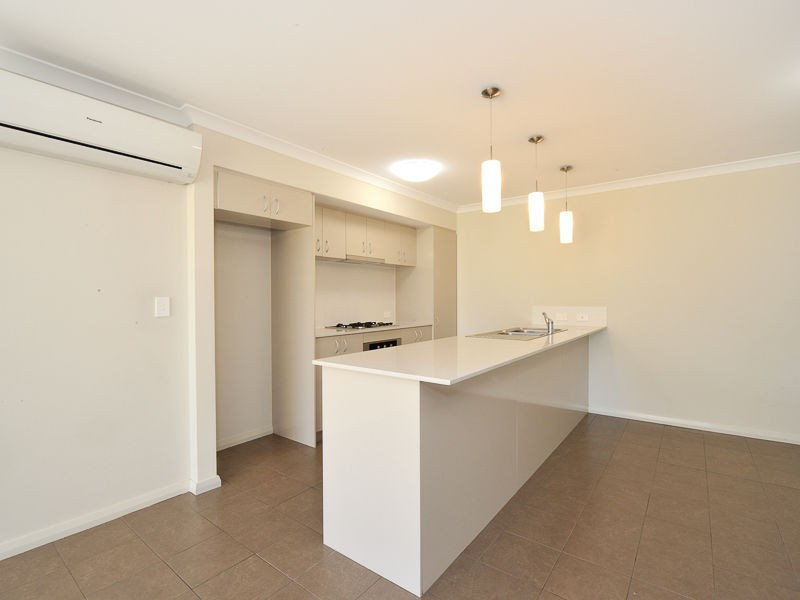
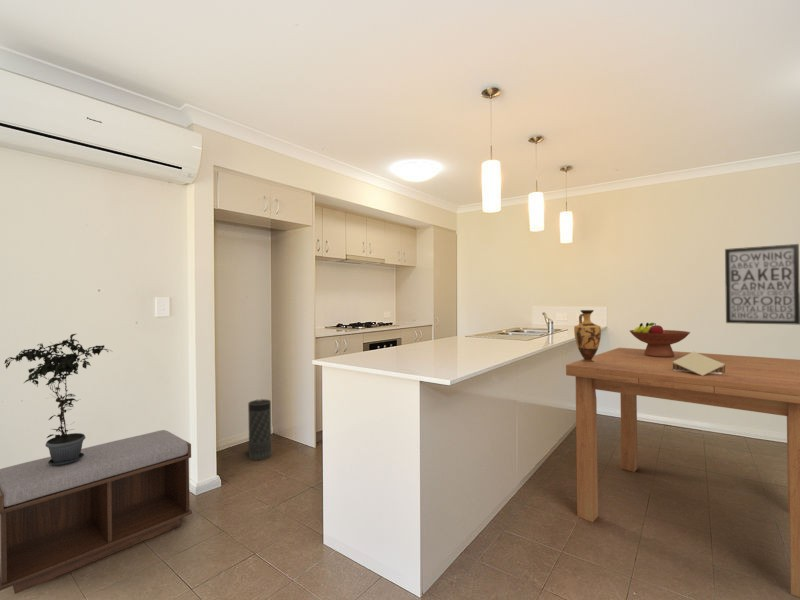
+ potted plant [3,333,112,466]
+ fruit bowl [629,322,691,357]
+ dining table [565,347,800,598]
+ vase [573,309,602,363]
+ wall art [724,243,800,326]
+ canister [247,397,272,462]
+ napkin holder [673,351,725,376]
+ bench [0,429,193,595]
